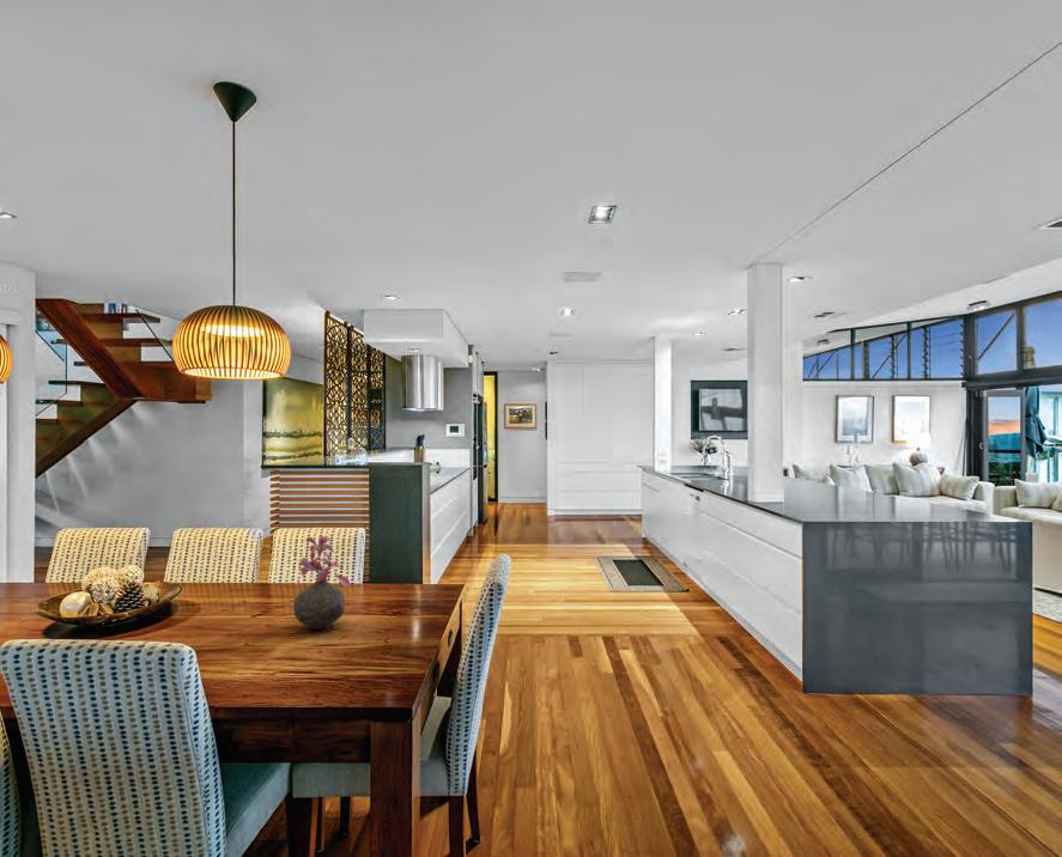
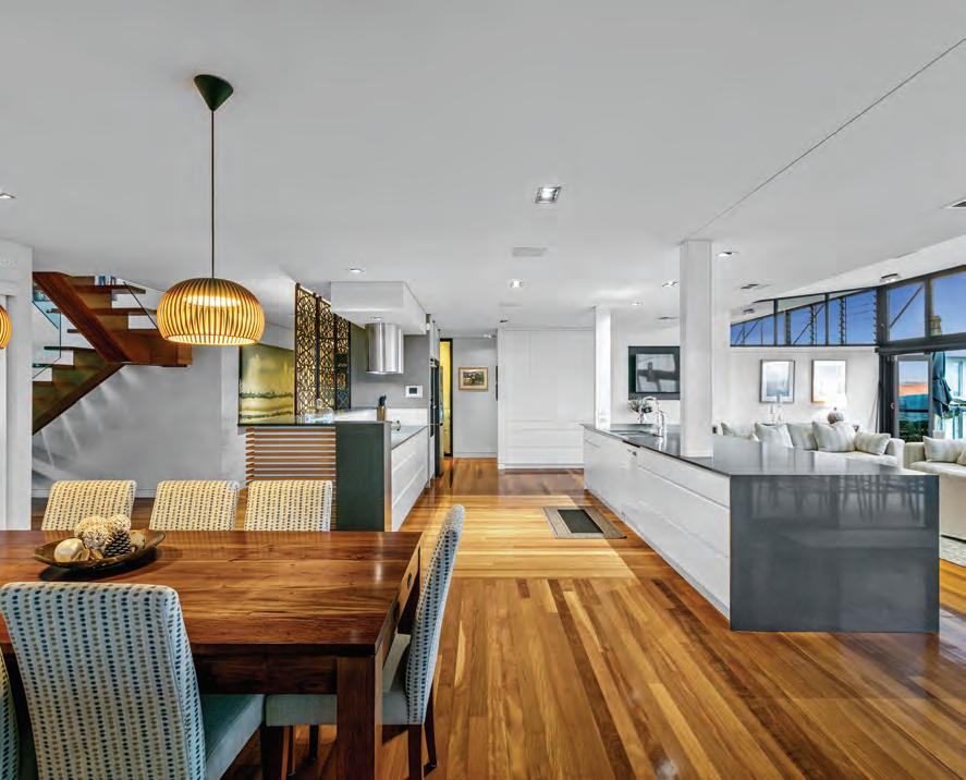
- vase [292,534,351,631]
